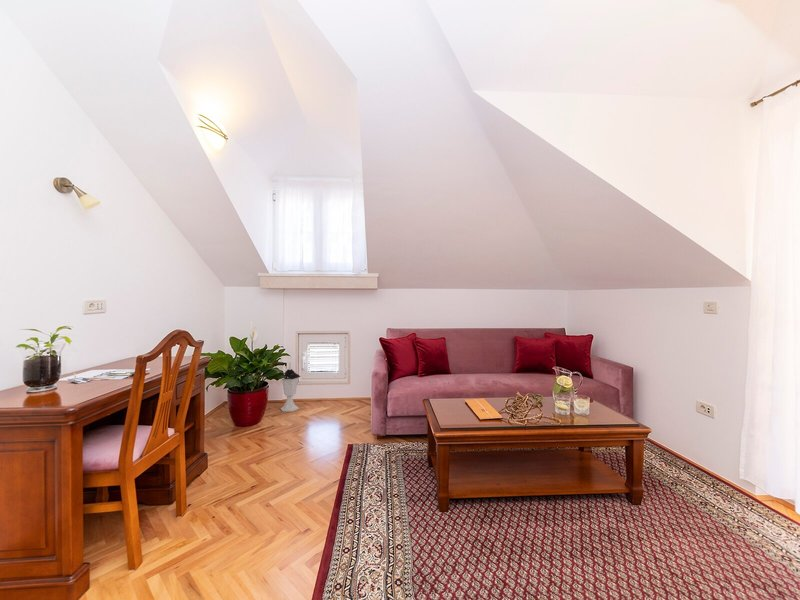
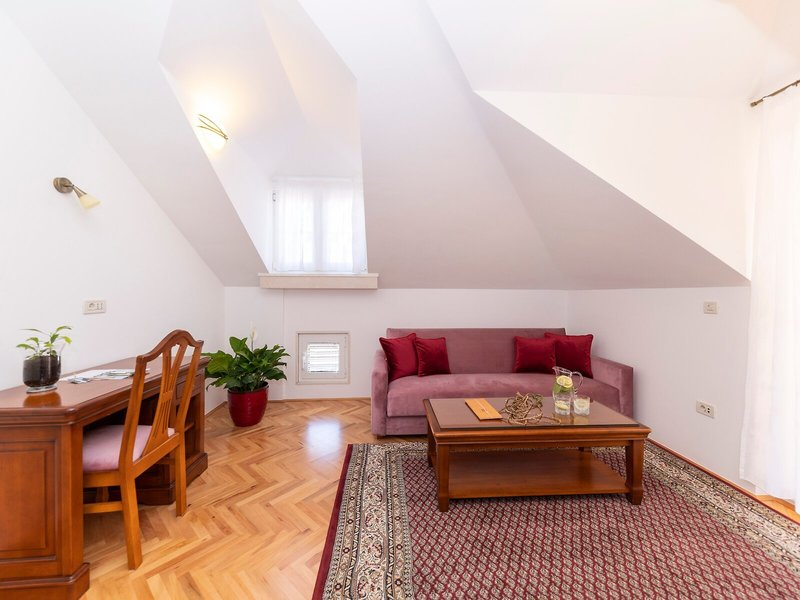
- lantern [280,361,301,413]
